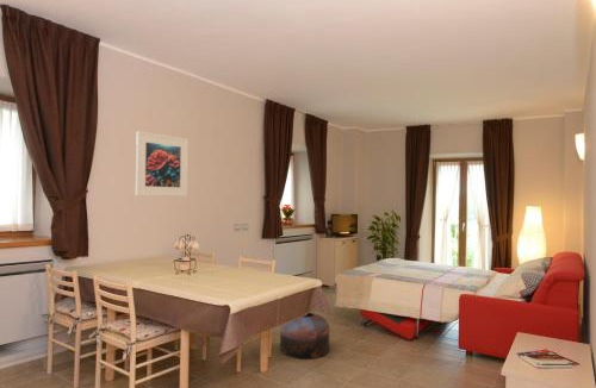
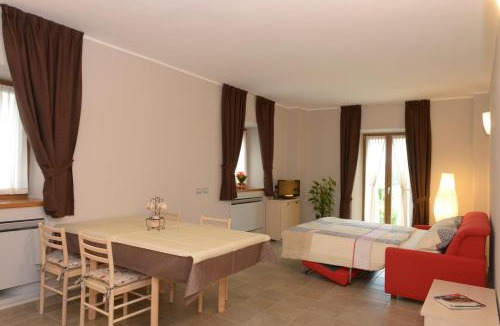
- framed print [135,130,190,198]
- pouf [279,312,330,361]
